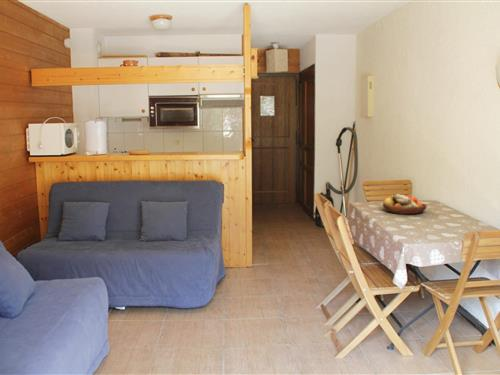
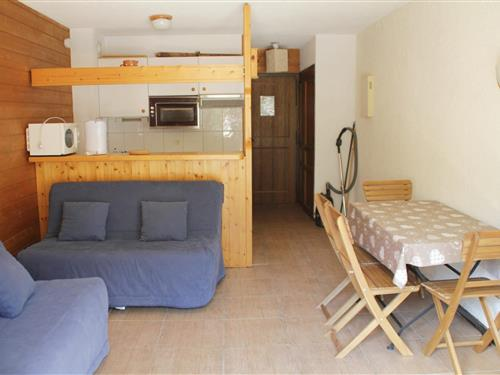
- fruit bowl [382,193,428,215]
